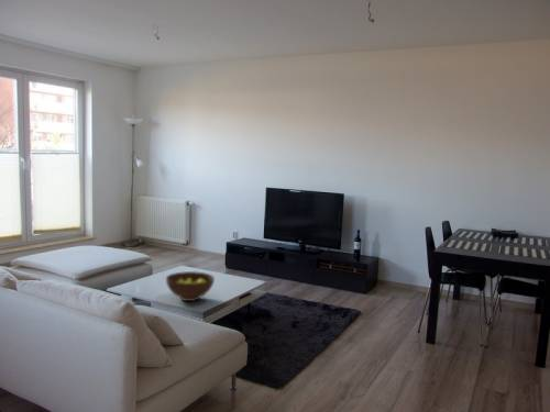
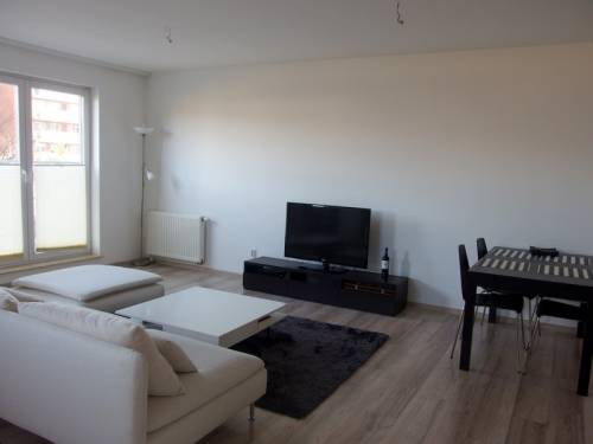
- fruit bowl [165,270,216,302]
